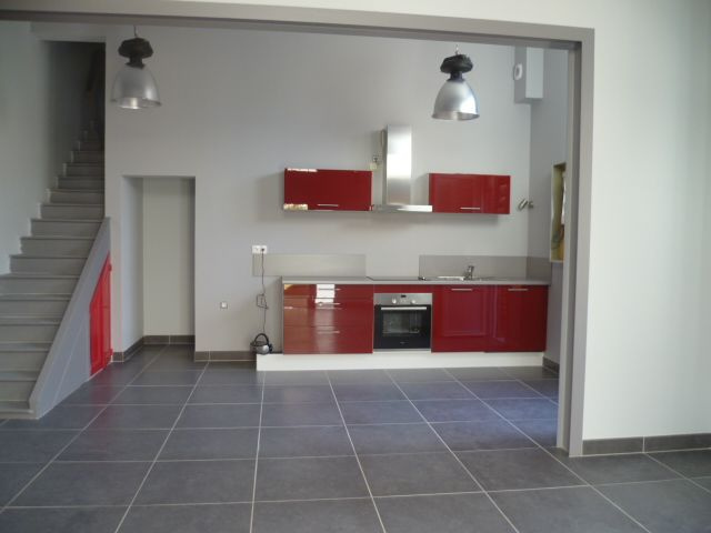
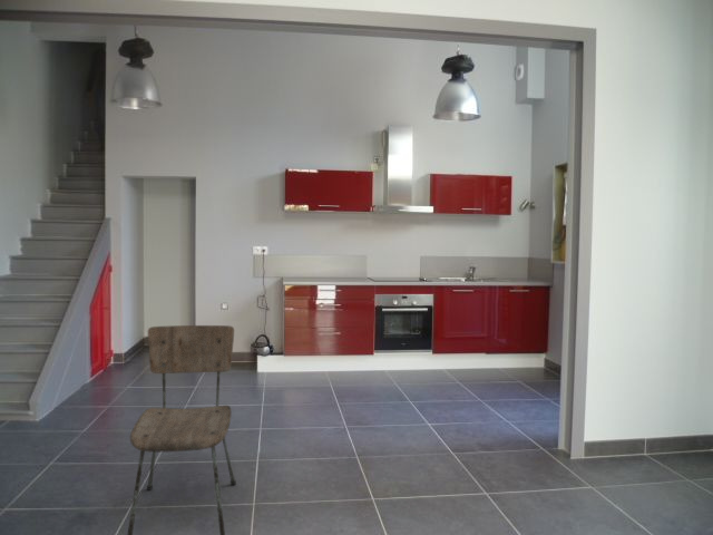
+ dining chair [127,324,237,535]
